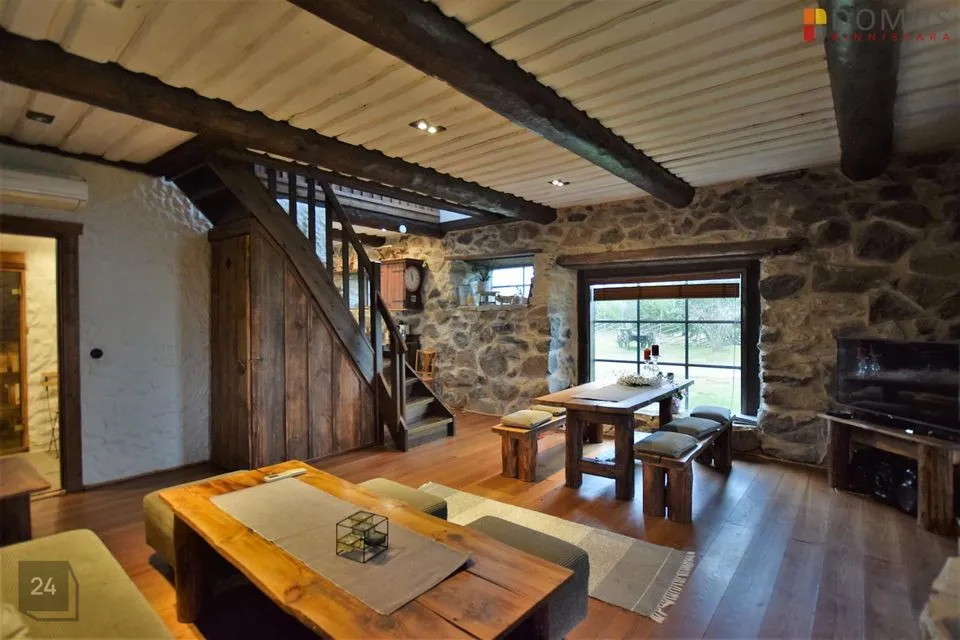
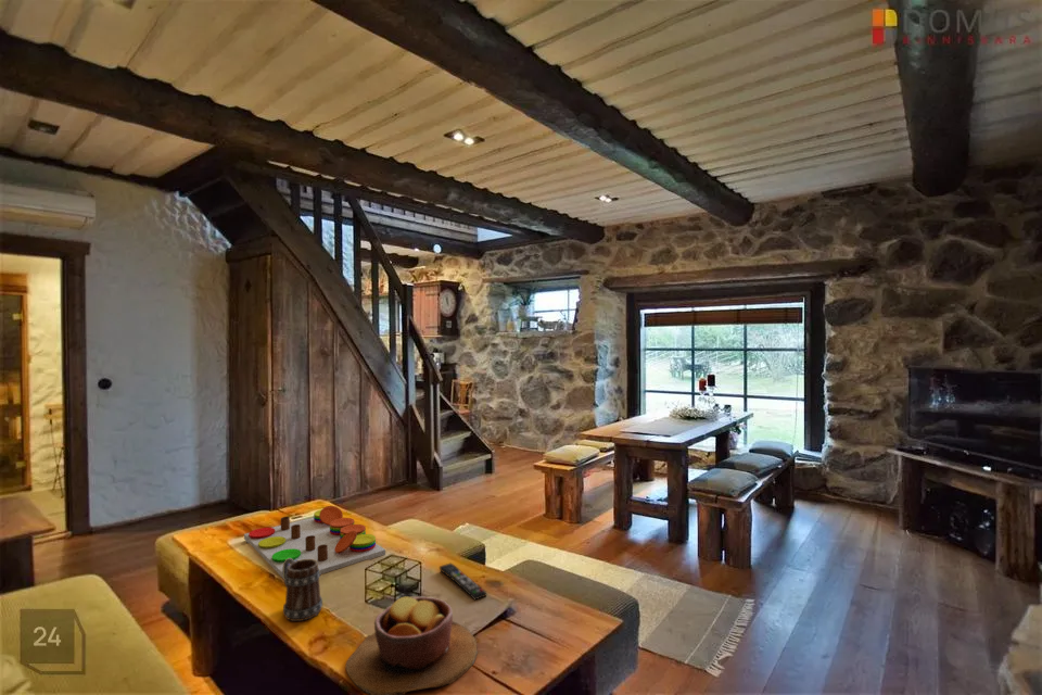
+ remote control [439,561,487,601]
+ board game [243,505,386,579]
+ bowl [345,595,478,695]
+ mug [282,558,323,622]
